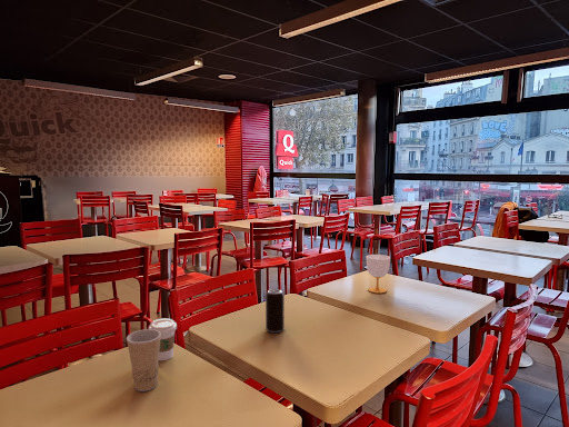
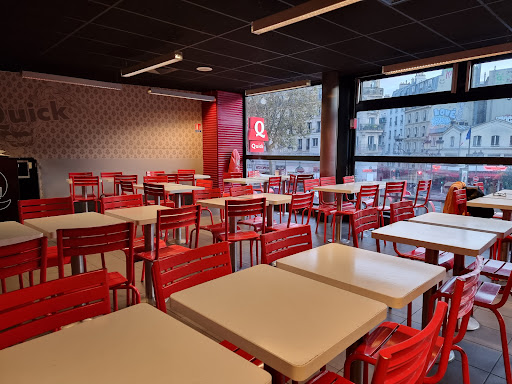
- paper cup [126,328,161,393]
- beverage can [264,288,286,334]
- coffee cup [148,318,178,361]
- cup [366,254,391,295]
